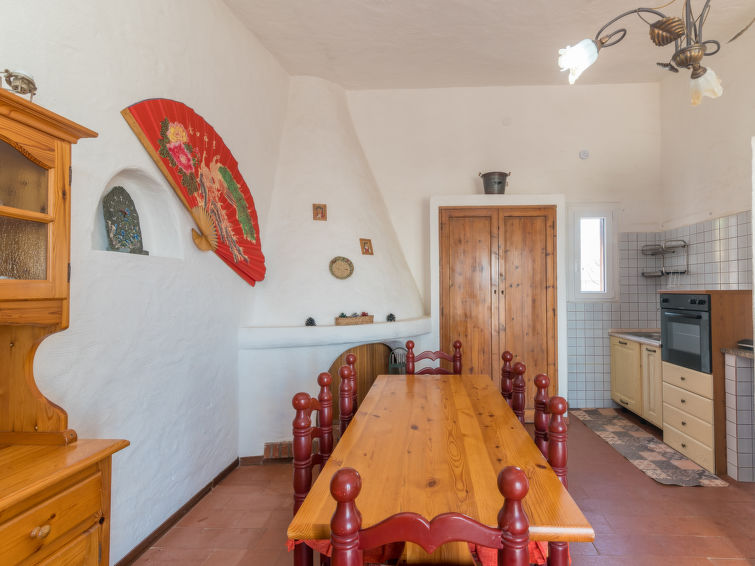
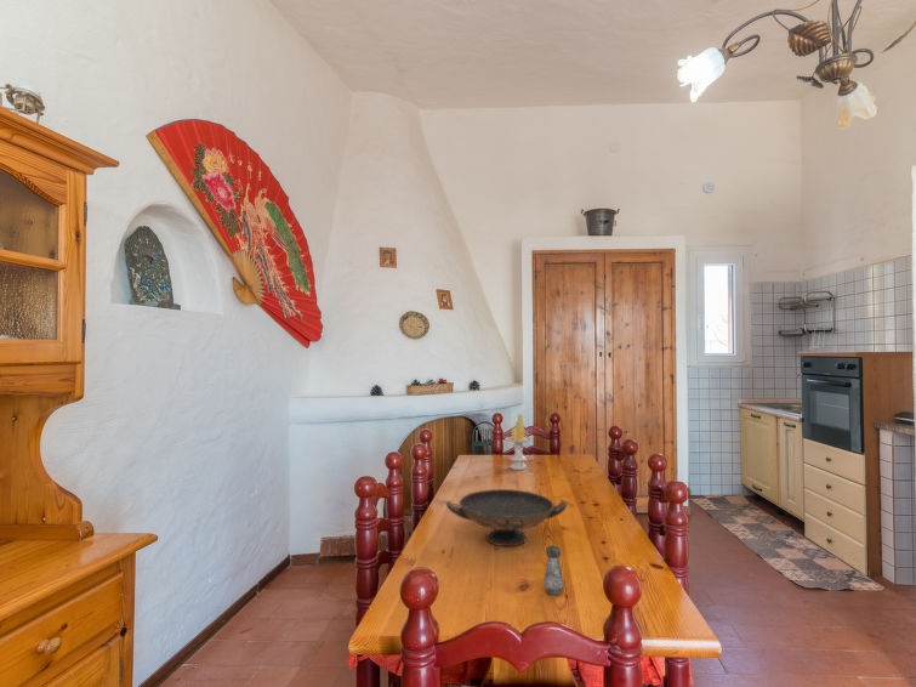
+ candle [503,413,534,471]
+ decorative bowl [445,488,568,547]
+ salt shaker [542,545,565,596]
